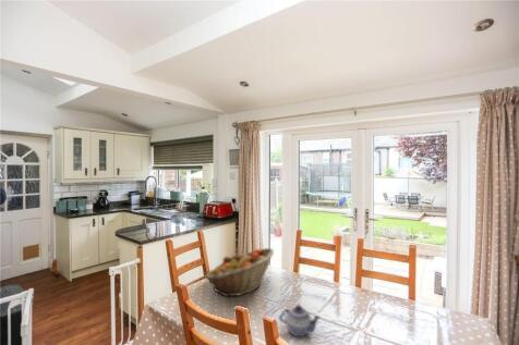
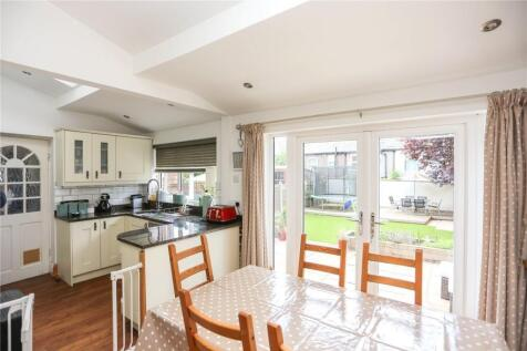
- fruit basket [204,247,275,297]
- teapot [278,304,322,337]
